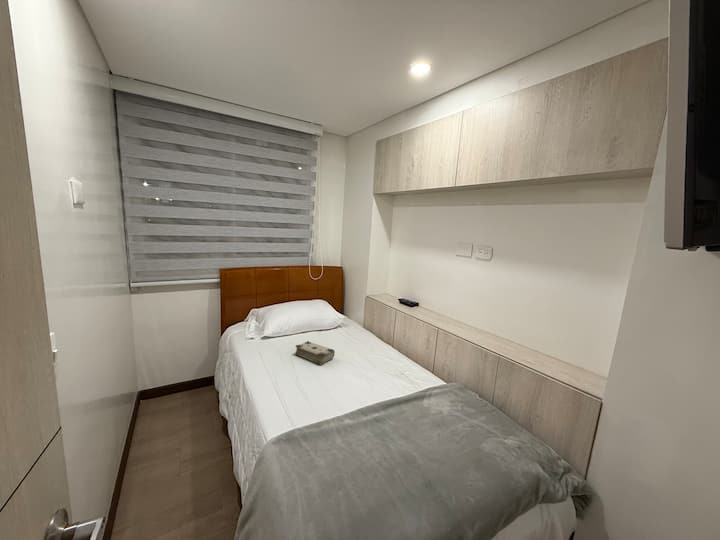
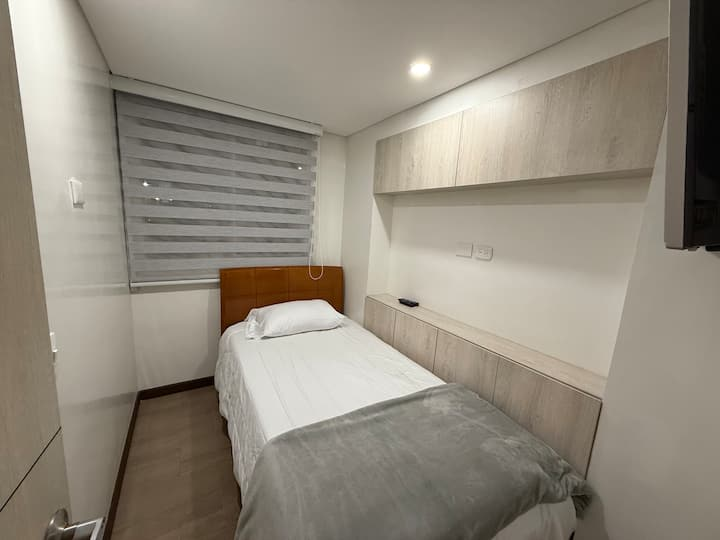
- book [294,340,336,366]
